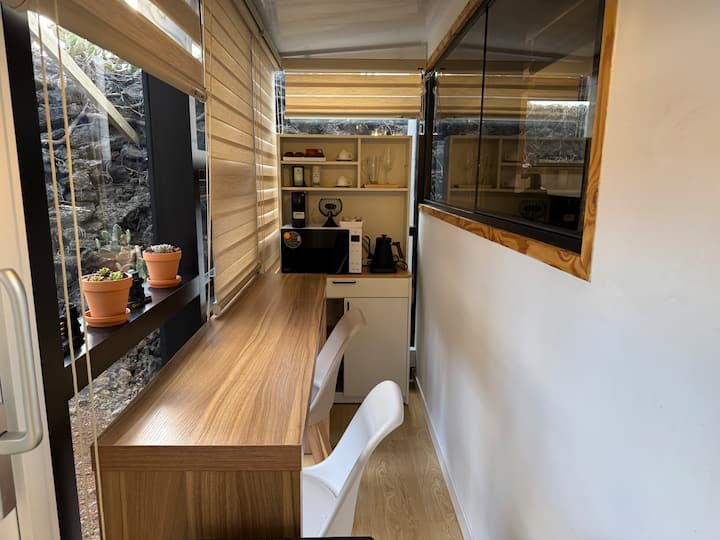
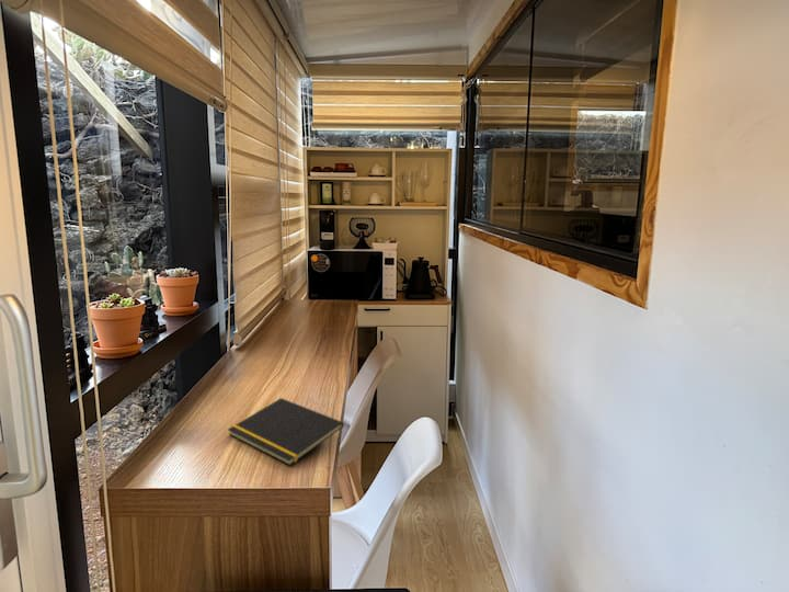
+ notepad [227,397,345,467]
